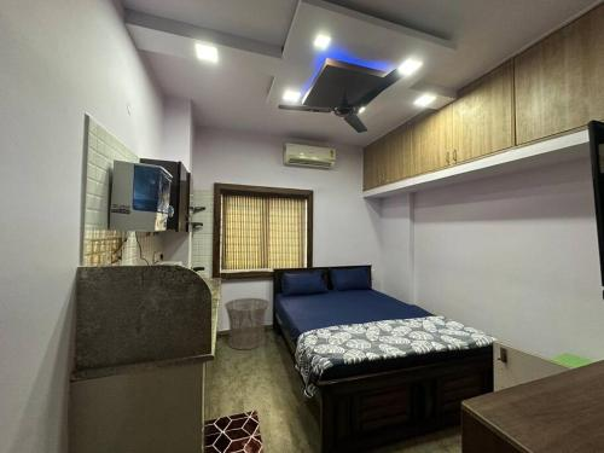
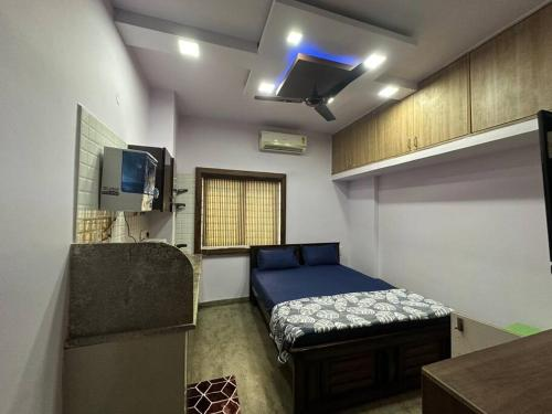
- basket [223,297,271,350]
